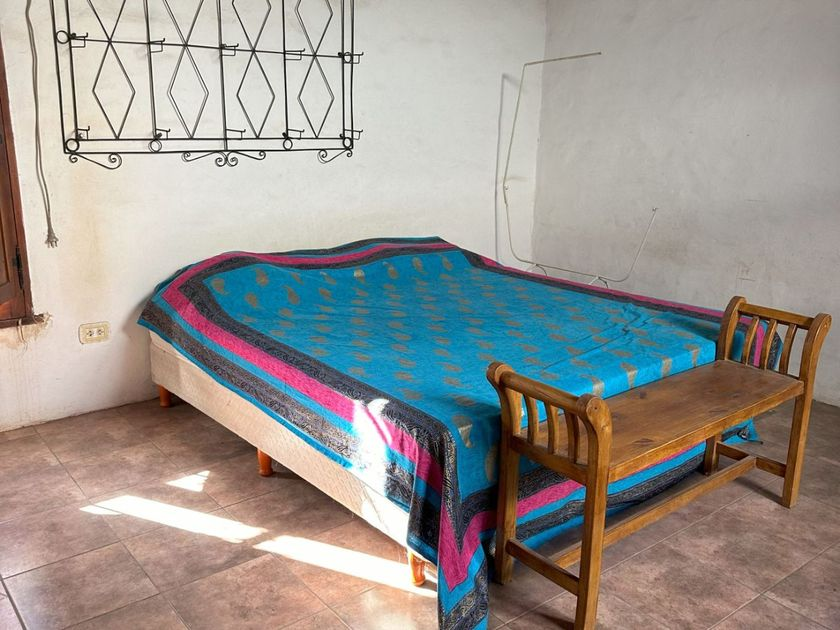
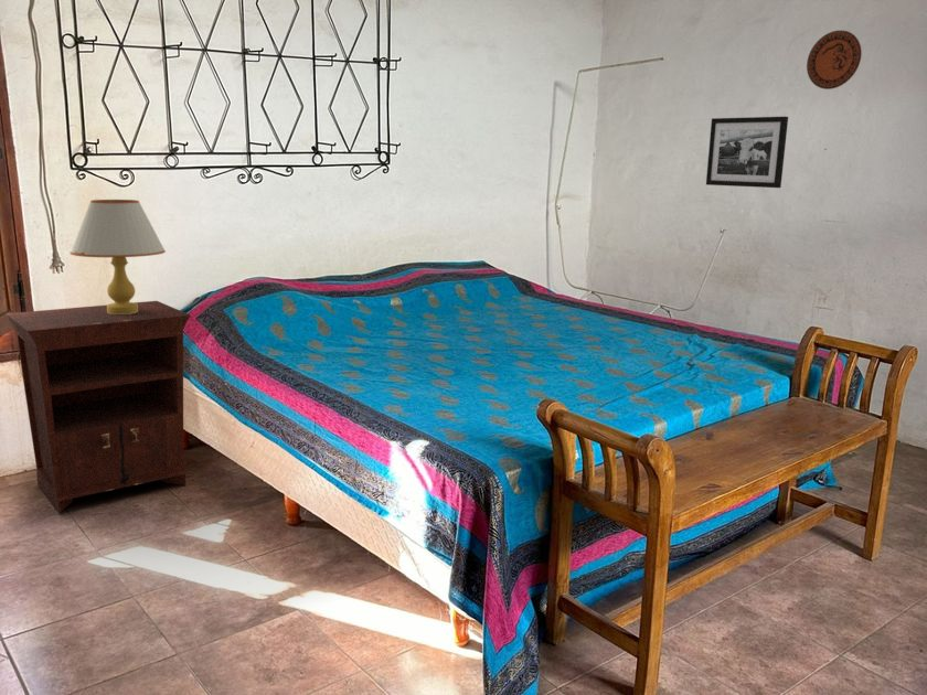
+ decorative plate [806,30,863,90]
+ nightstand [4,300,191,514]
+ table lamp [68,199,167,314]
+ picture frame [705,116,789,189]
